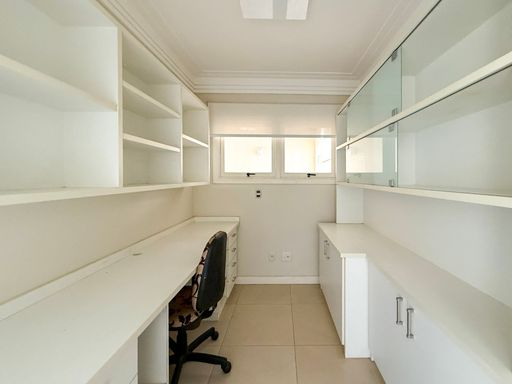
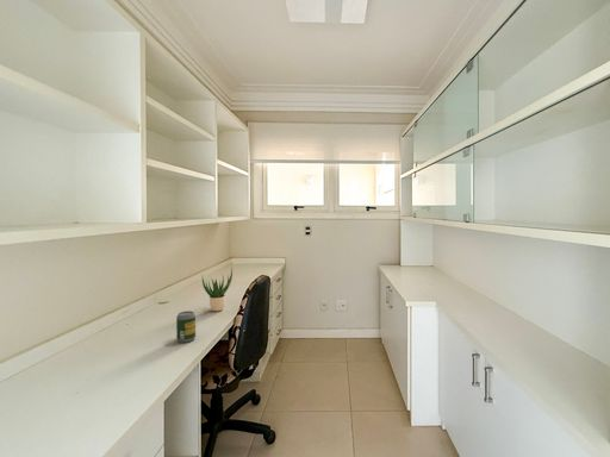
+ potted plant [201,265,234,312]
+ soda can [175,309,197,344]
